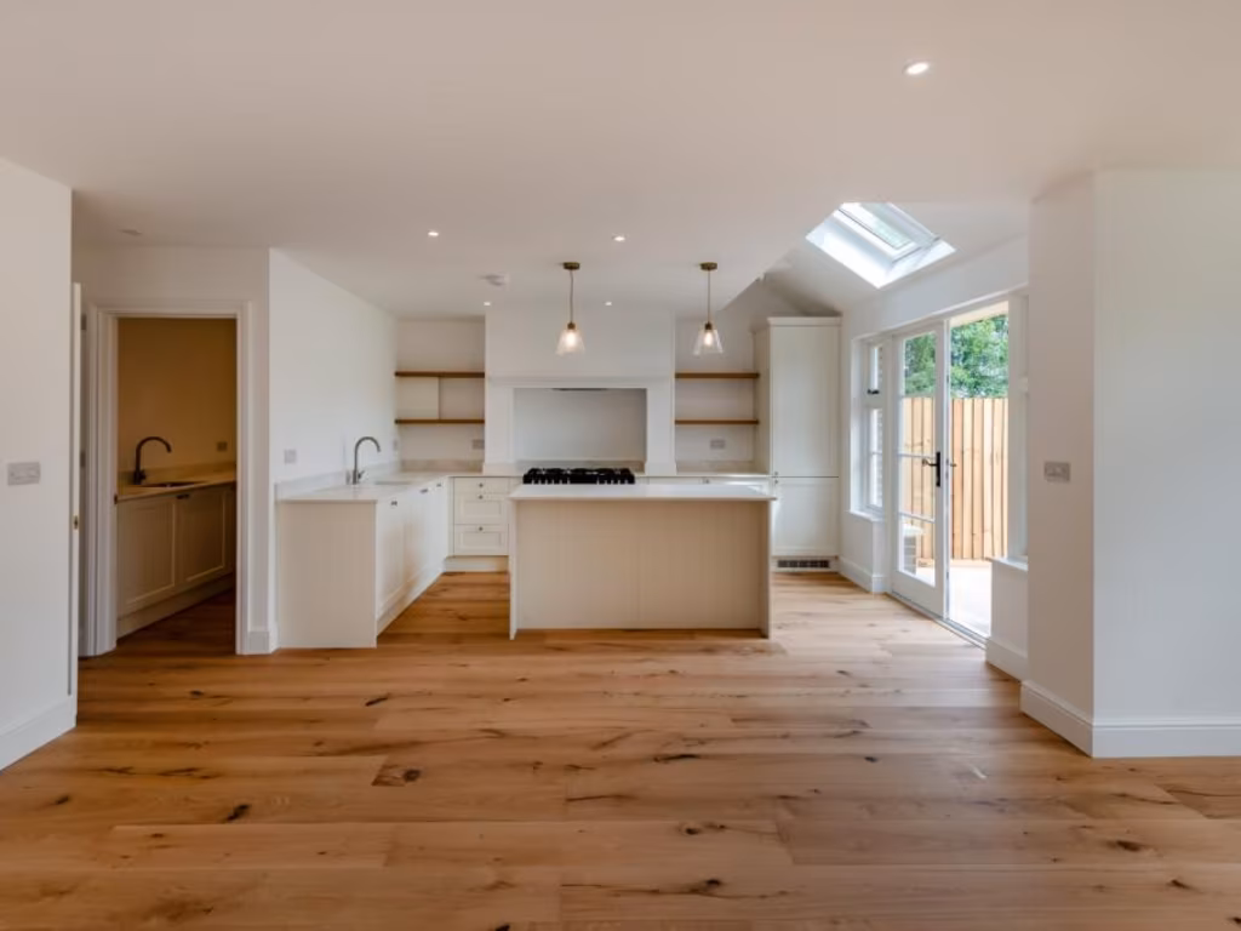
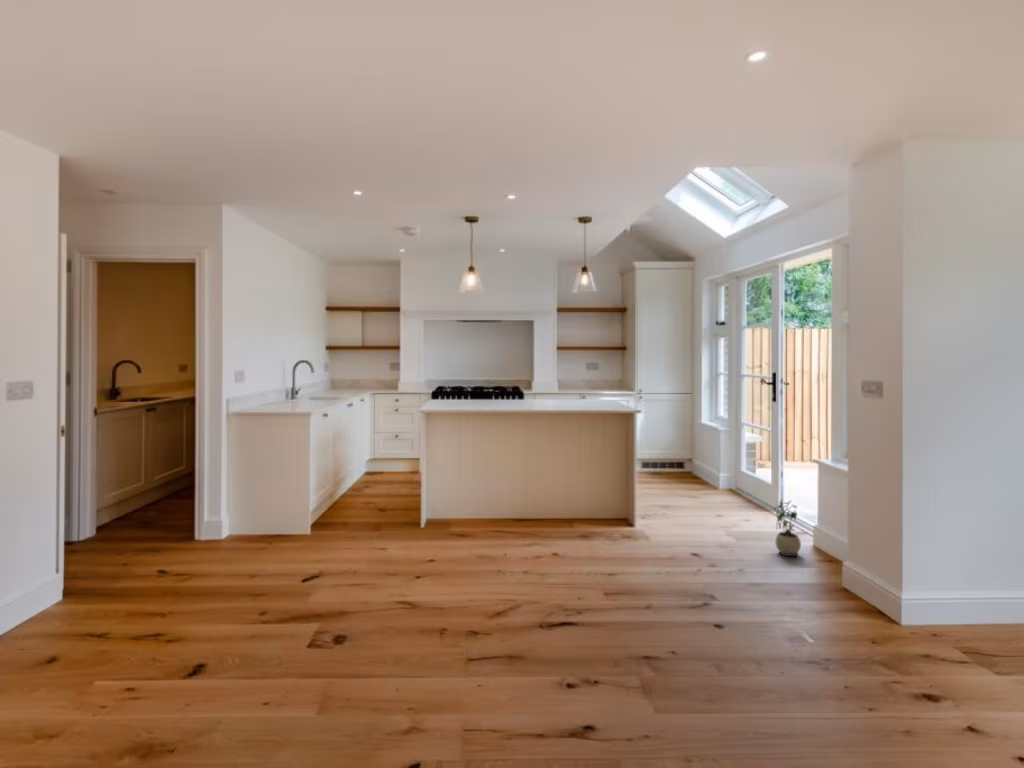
+ potted plant [774,498,802,557]
